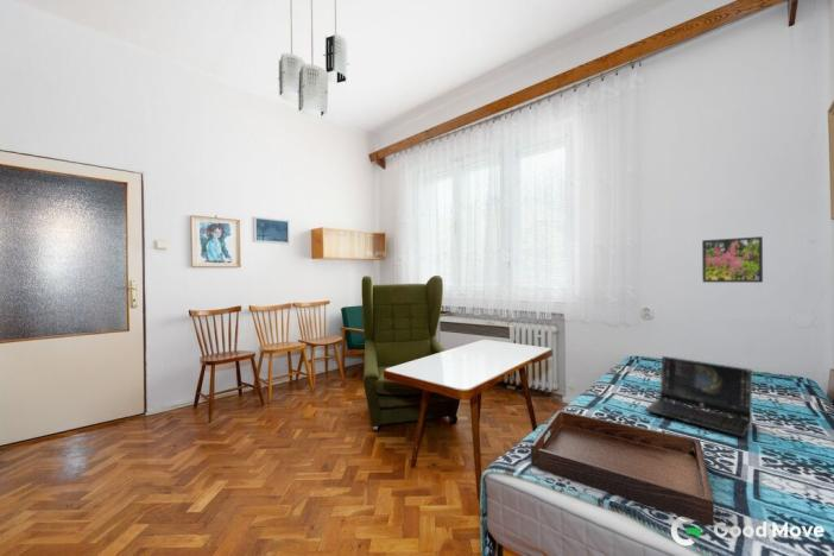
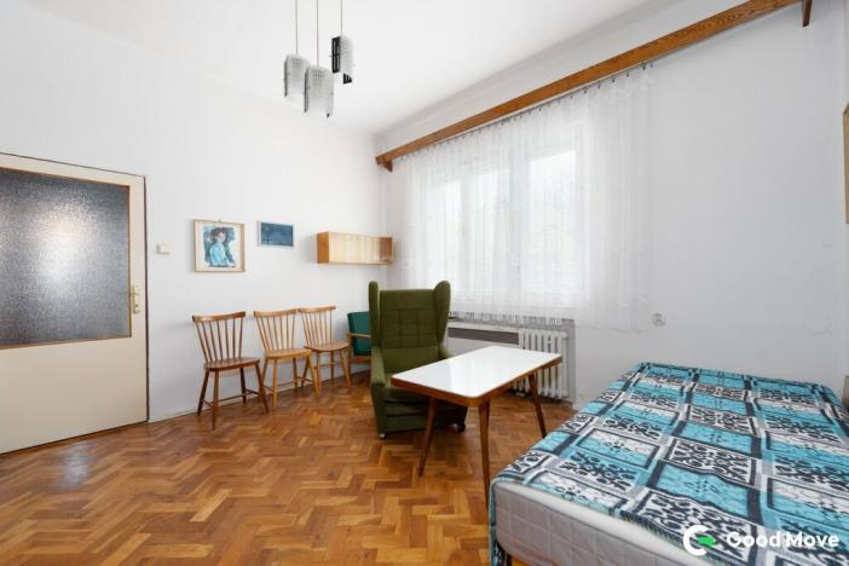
- serving tray [530,409,715,527]
- laptop computer [643,355,753,437]
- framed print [701,235,764,284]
